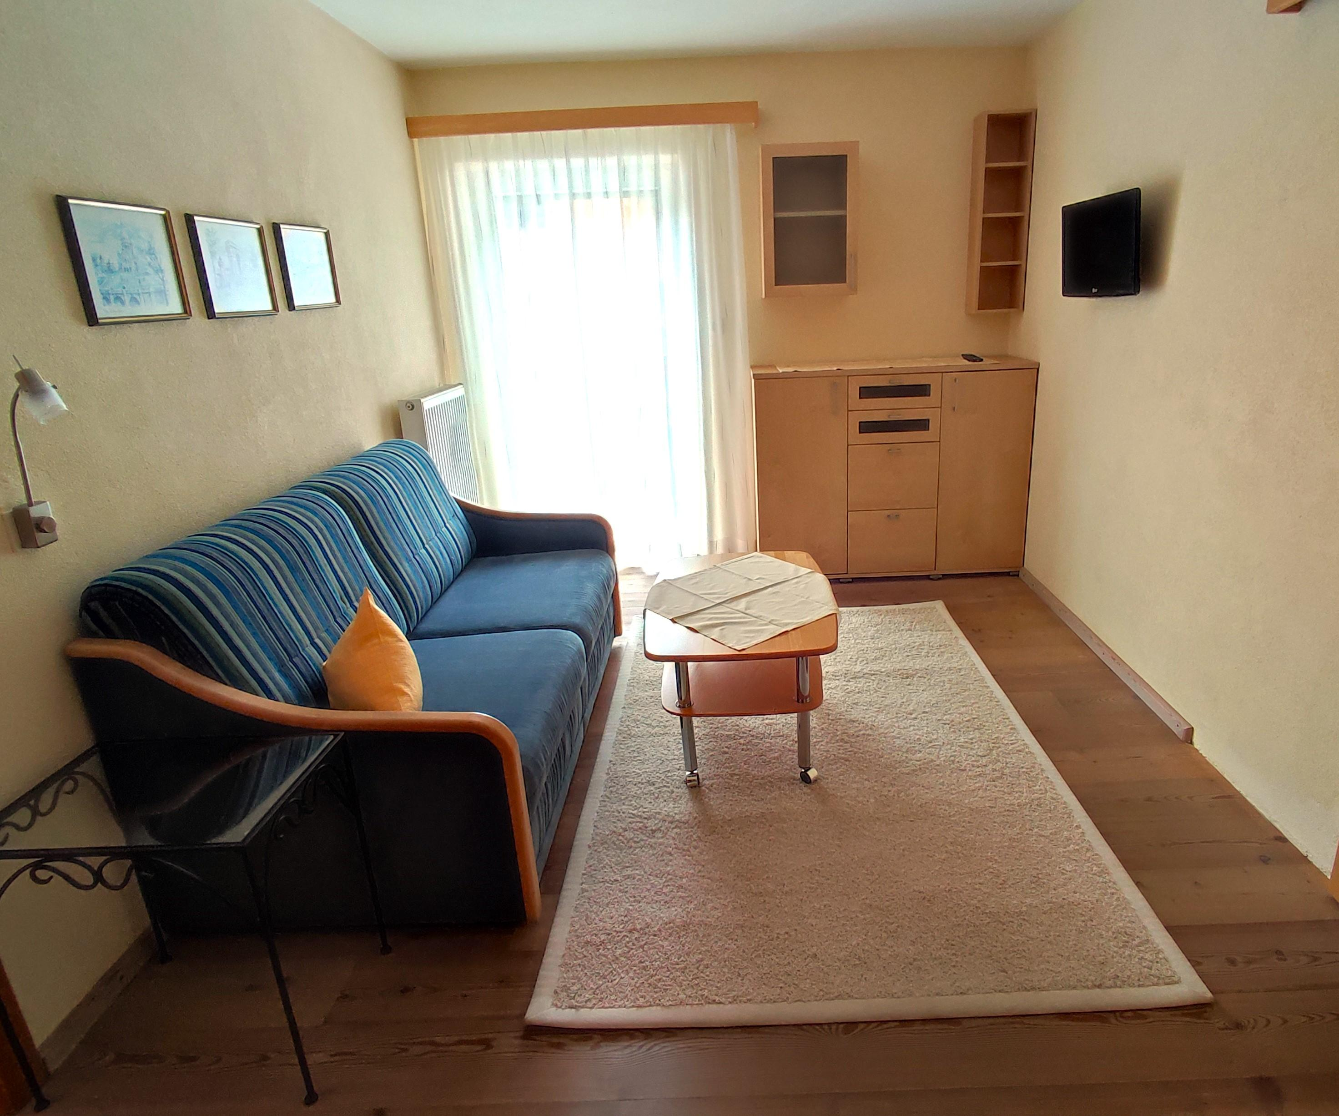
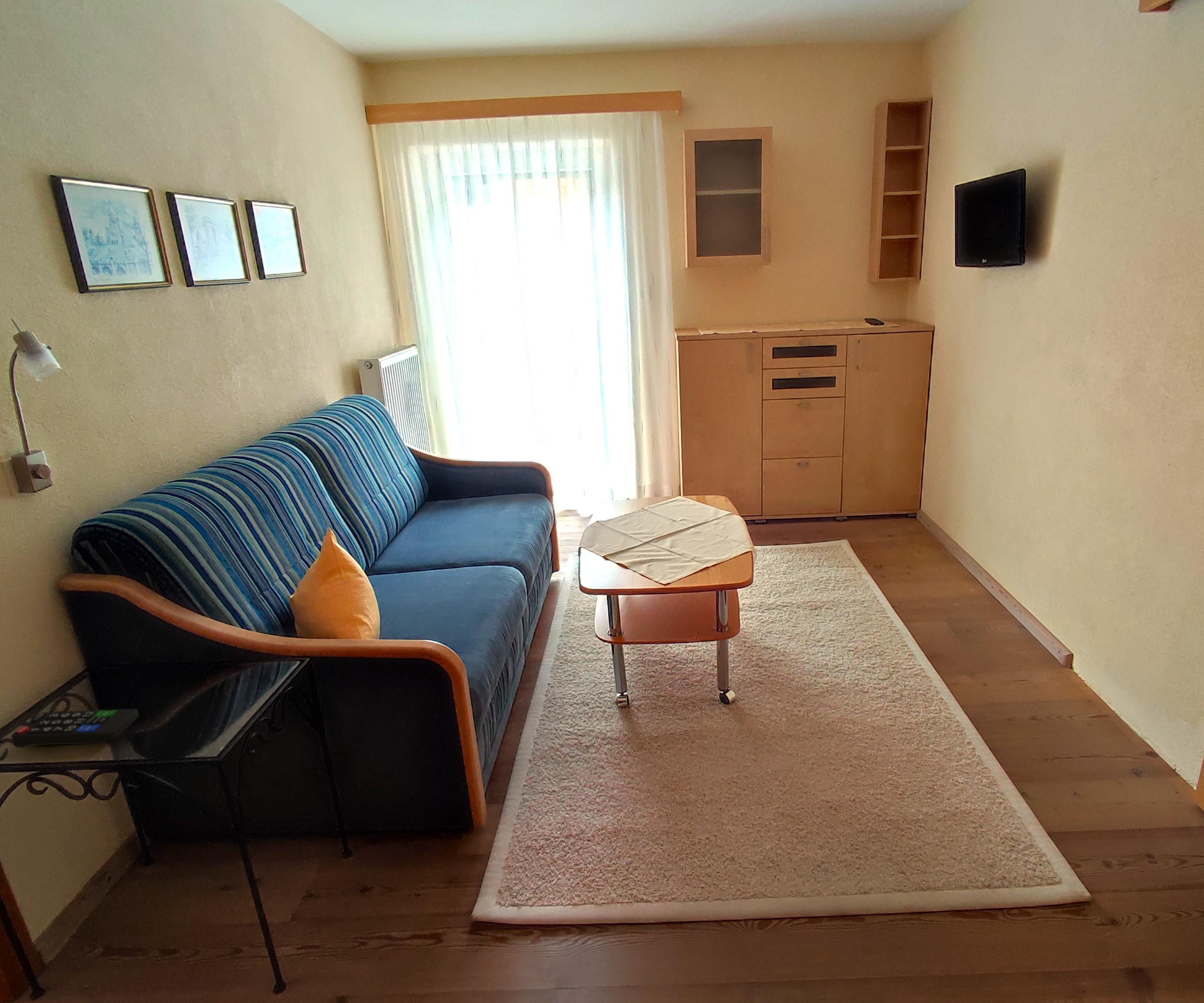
+ remote control [11,709,139,746]
